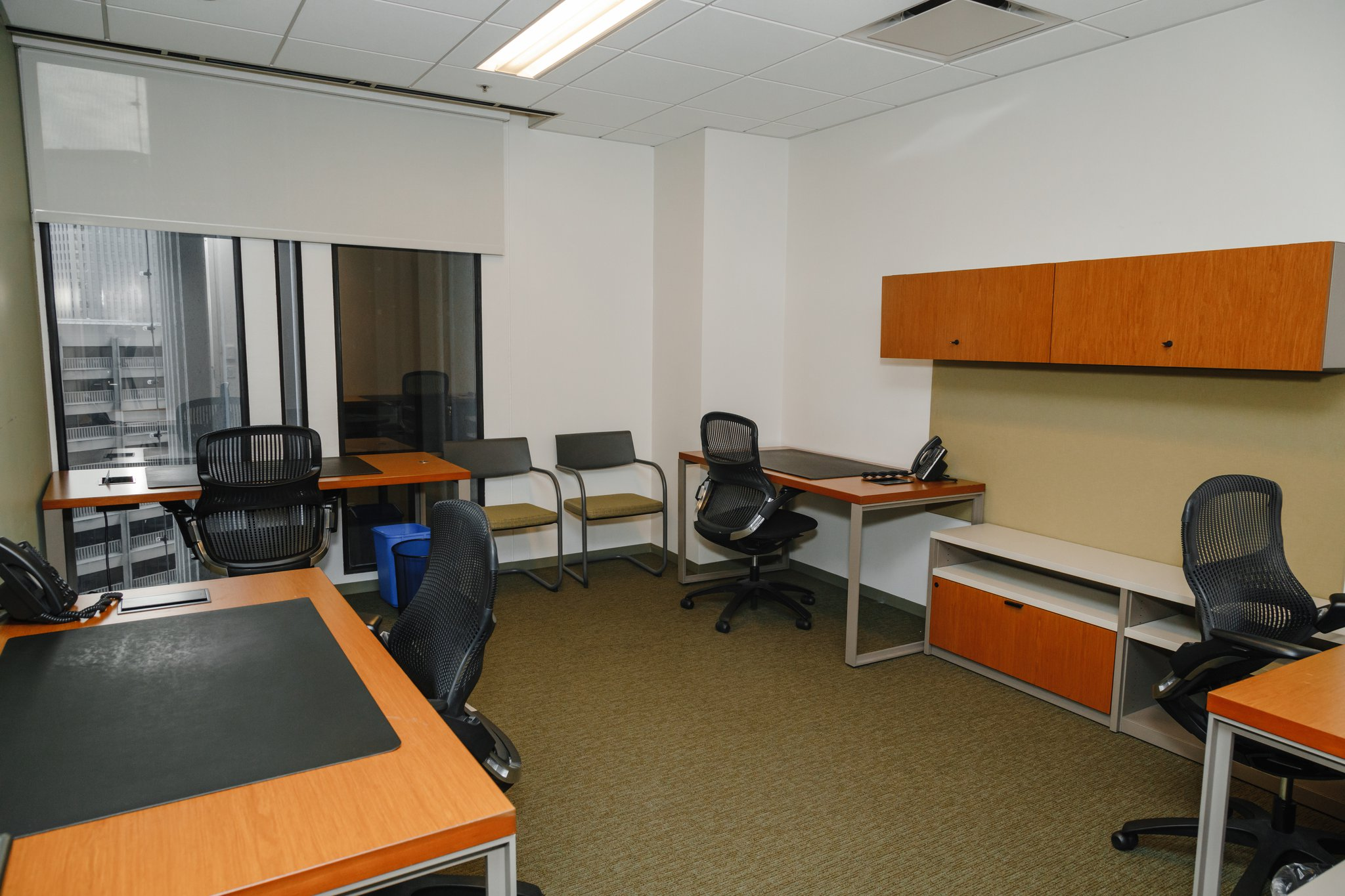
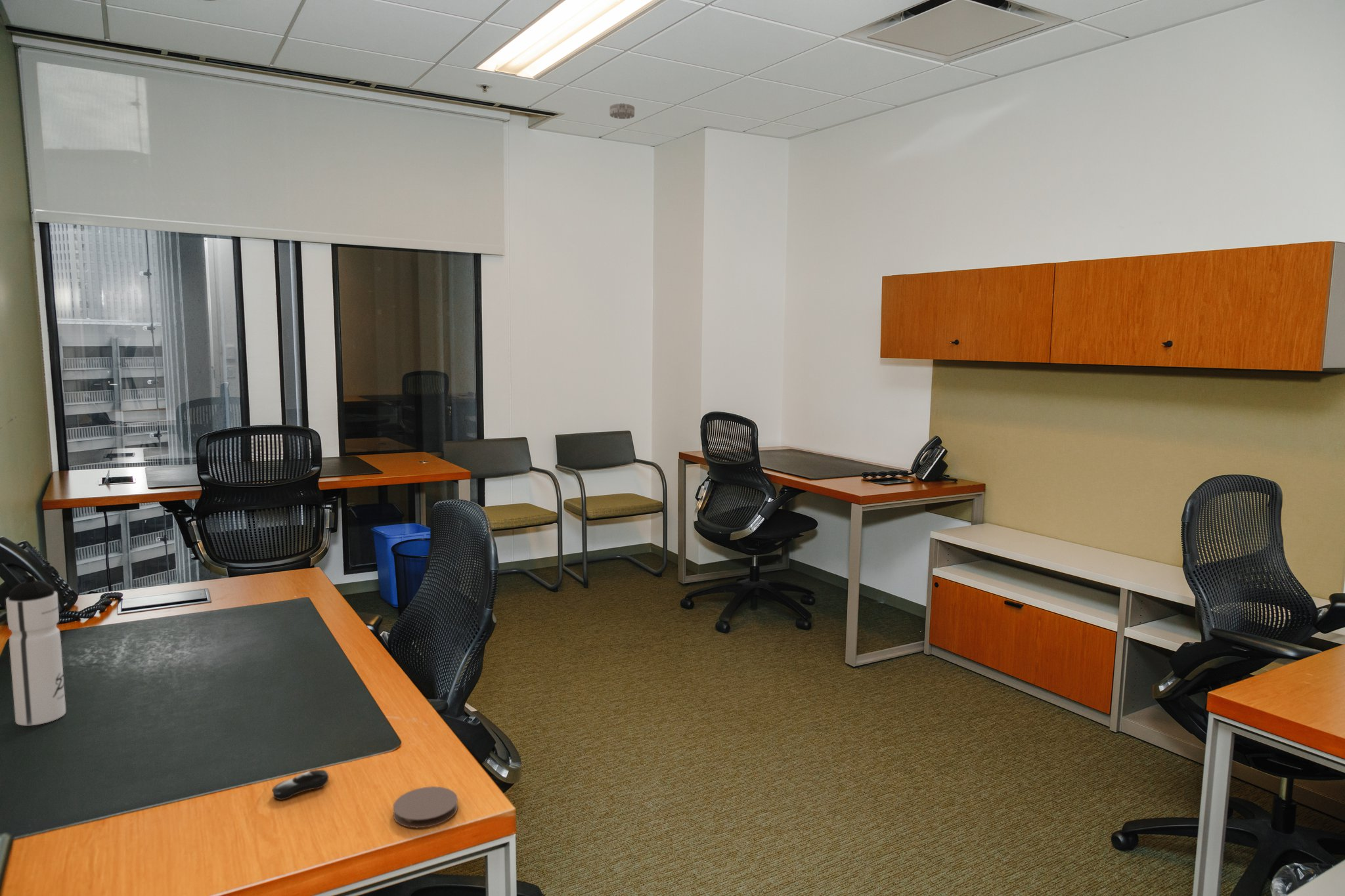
+ coaster [393,786,458,828]
+ water bottle [5,575,66,726]
+ computer mouse [271,769,330,801]
+ smoke detector [609,102,635,119]
